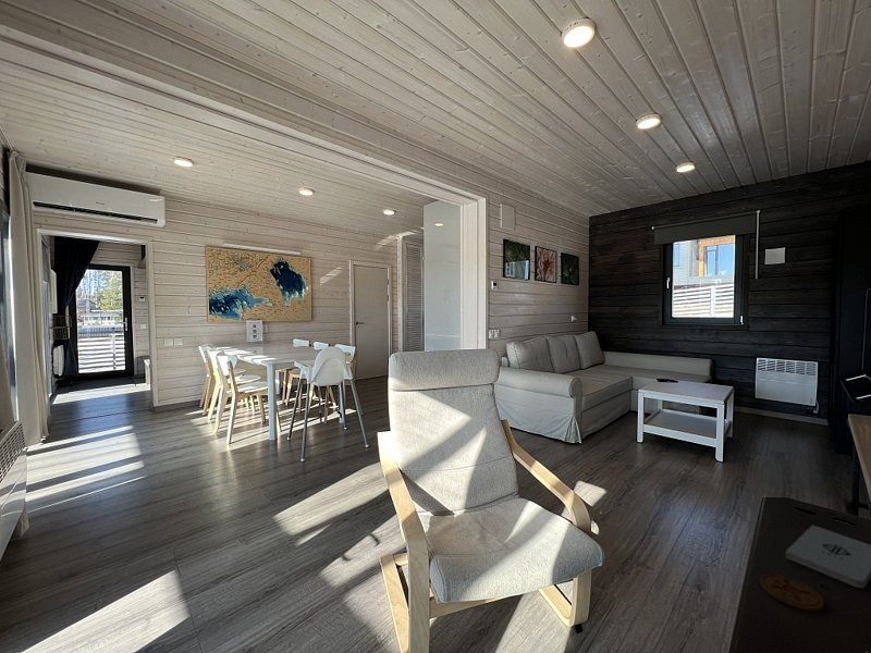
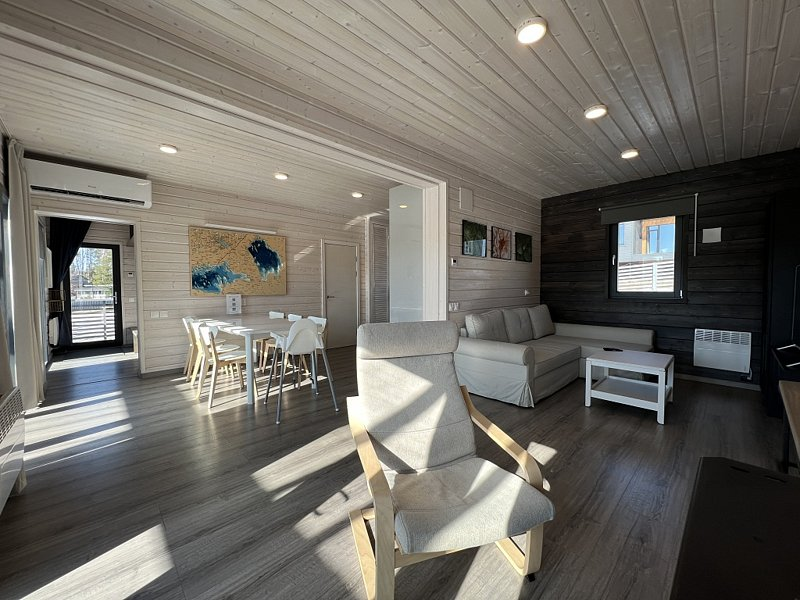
- coaster [760,574,825,612]
- notepad [785,523,871,589]
